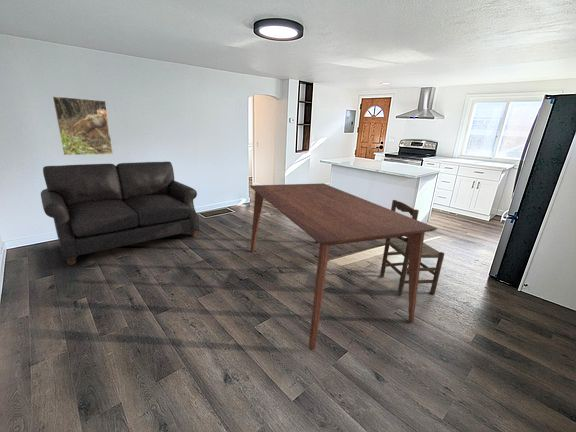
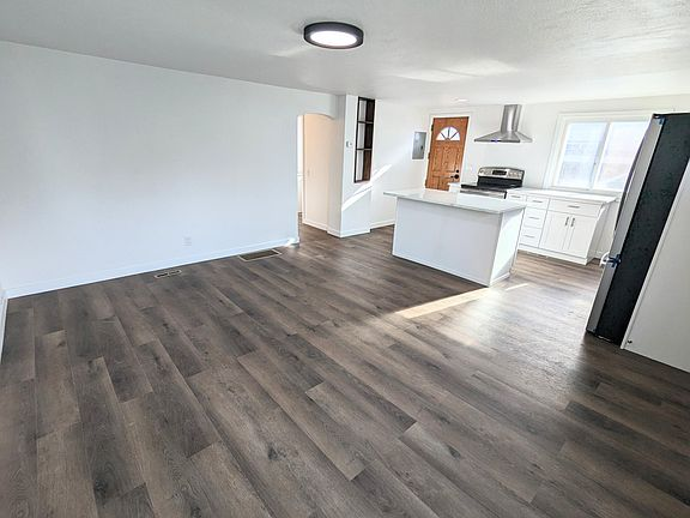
- dining table [249,182,439,351]
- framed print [51,95,114,156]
- sofa [40,161,200,266]
- dining chair [379,199,445,296]
